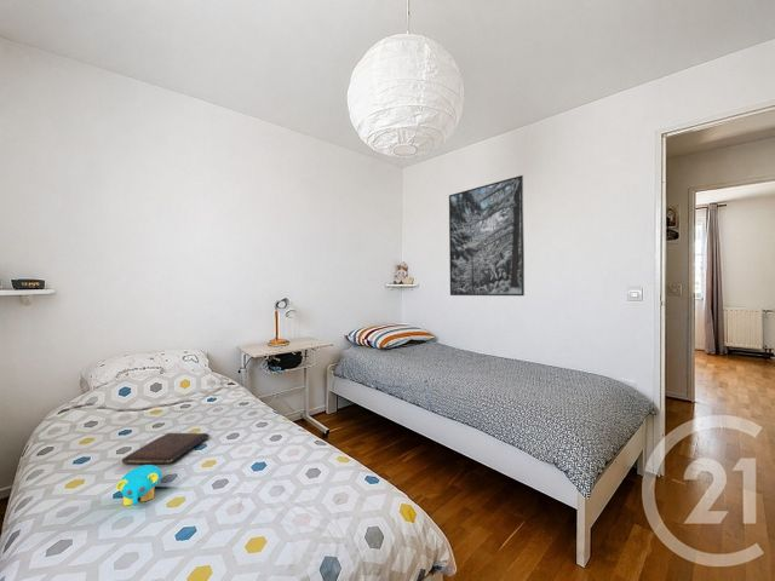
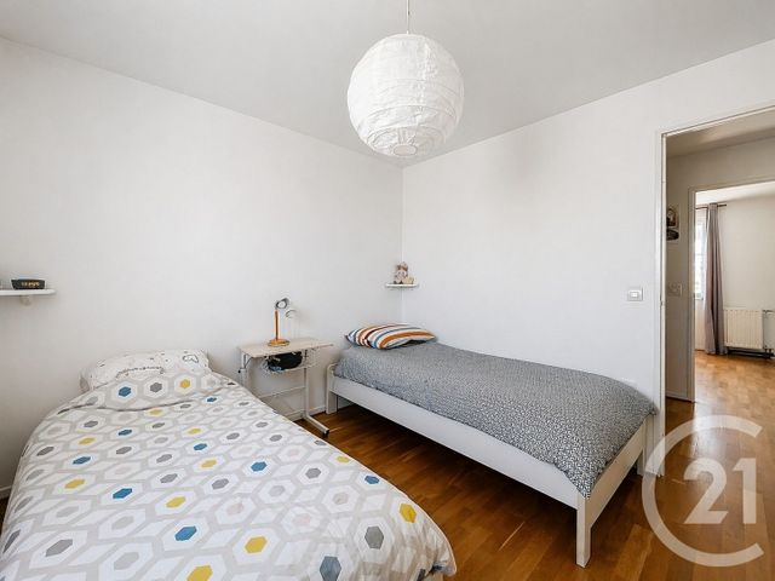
- book [121,432,211,465]
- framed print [448,174,526,297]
- toy elephant [115,464,162,507]
